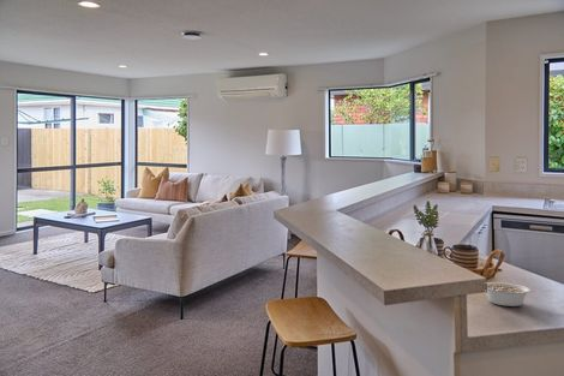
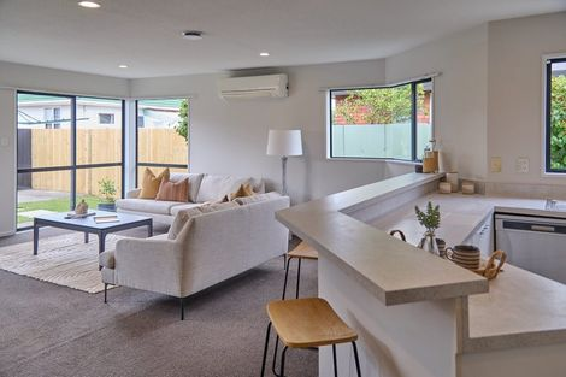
- legume [485,281,536,308]
